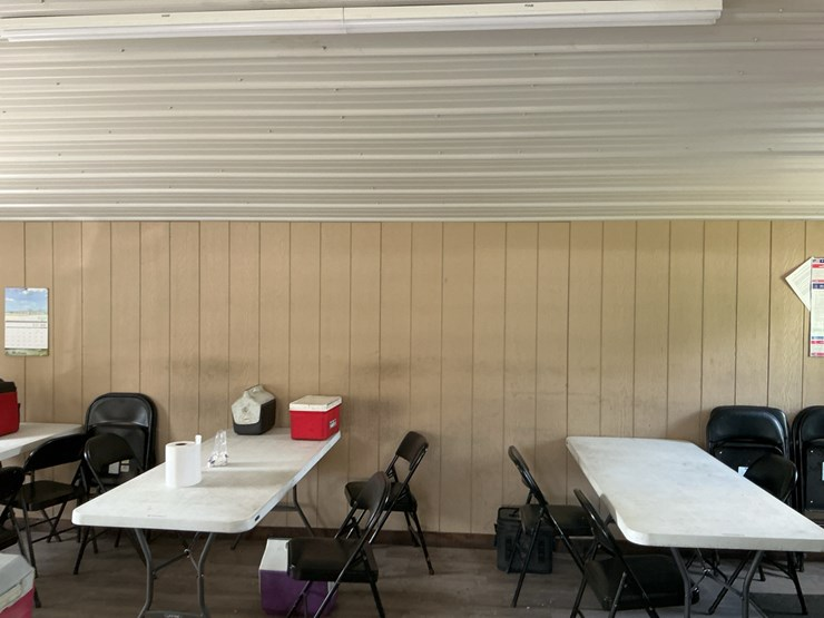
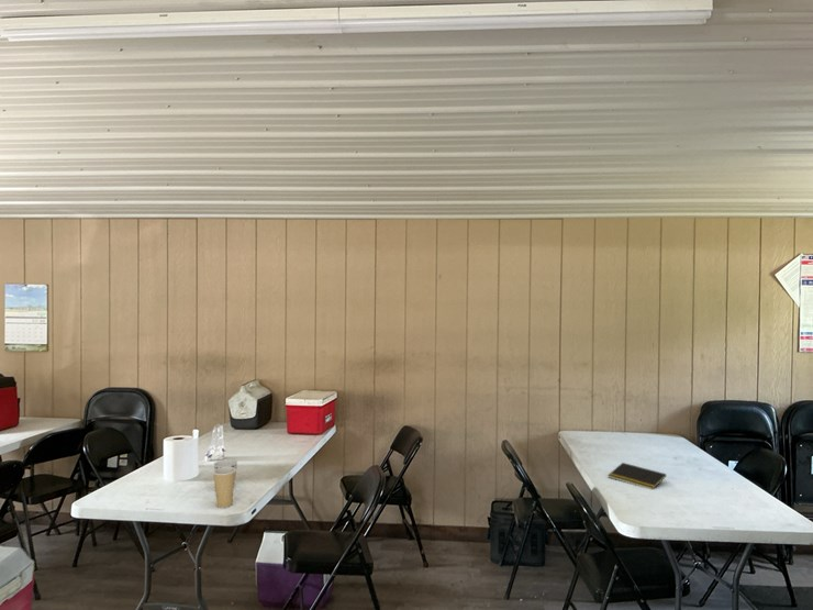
+ notepad [608,462,667,490]
+ paper cup [212,467,237,509]
+ cup [213,458,238,486]
